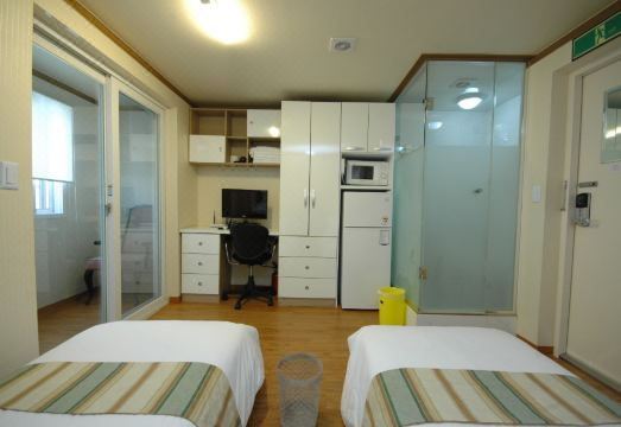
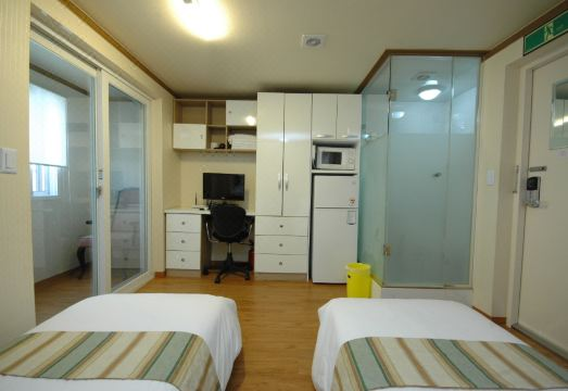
- wastebasket [275,352,324,427]
